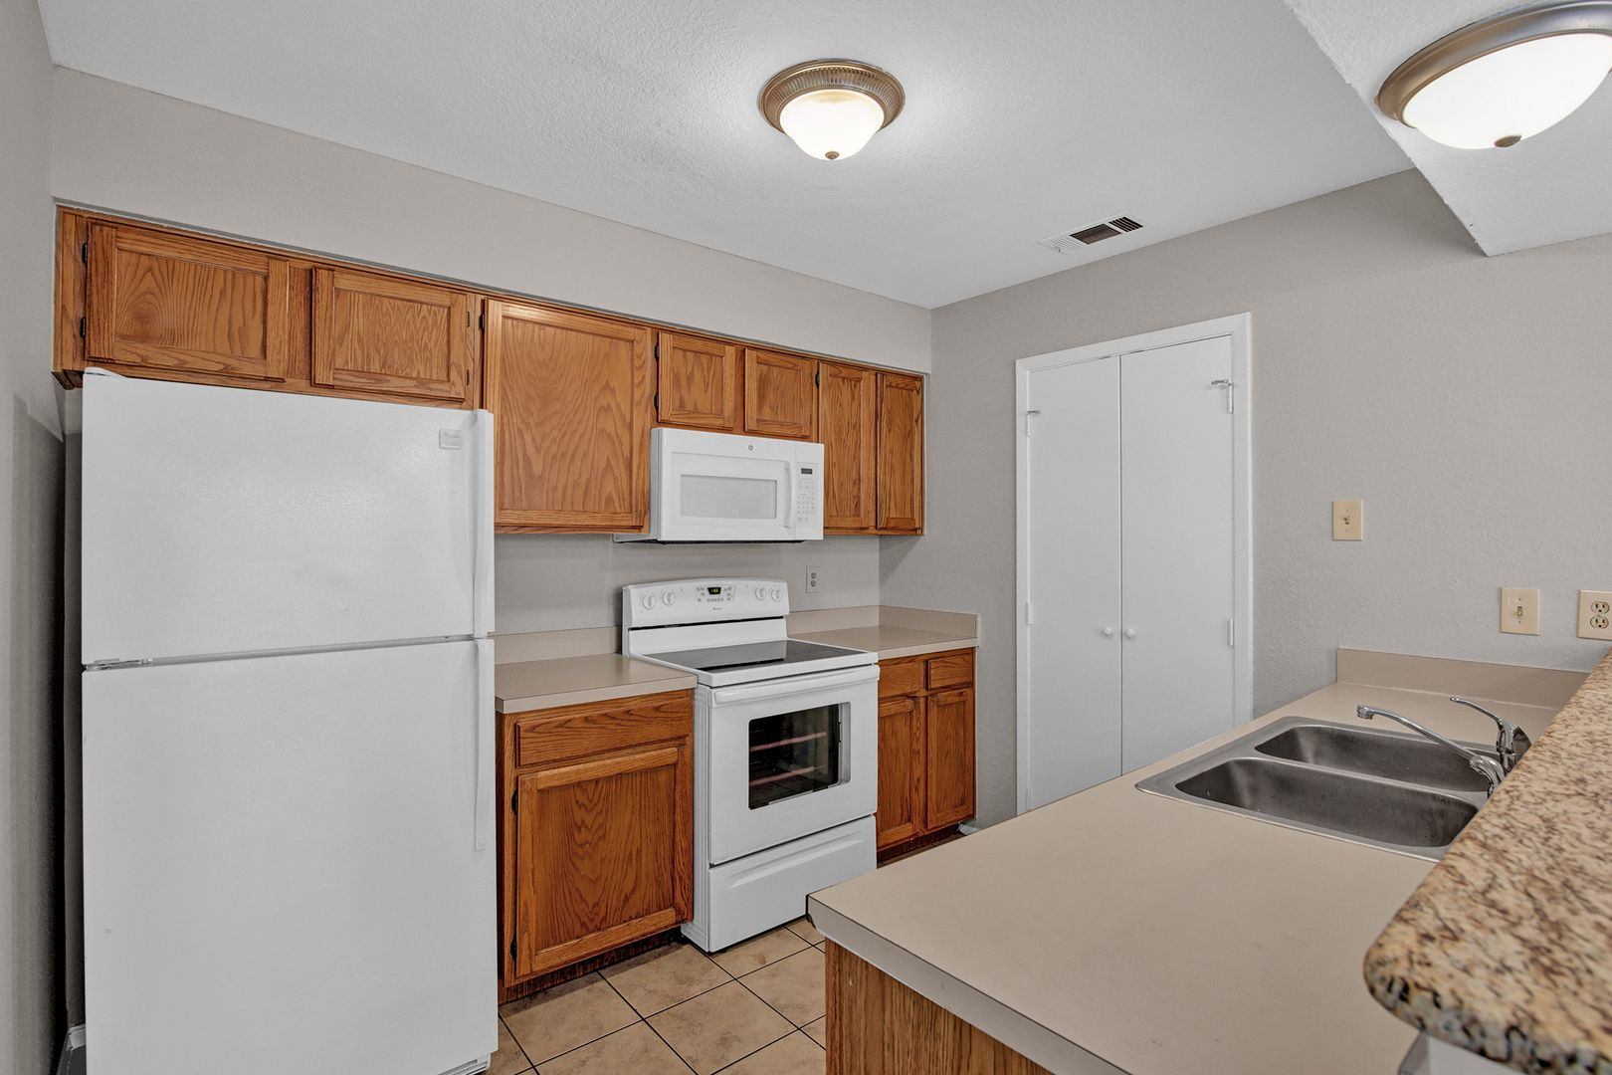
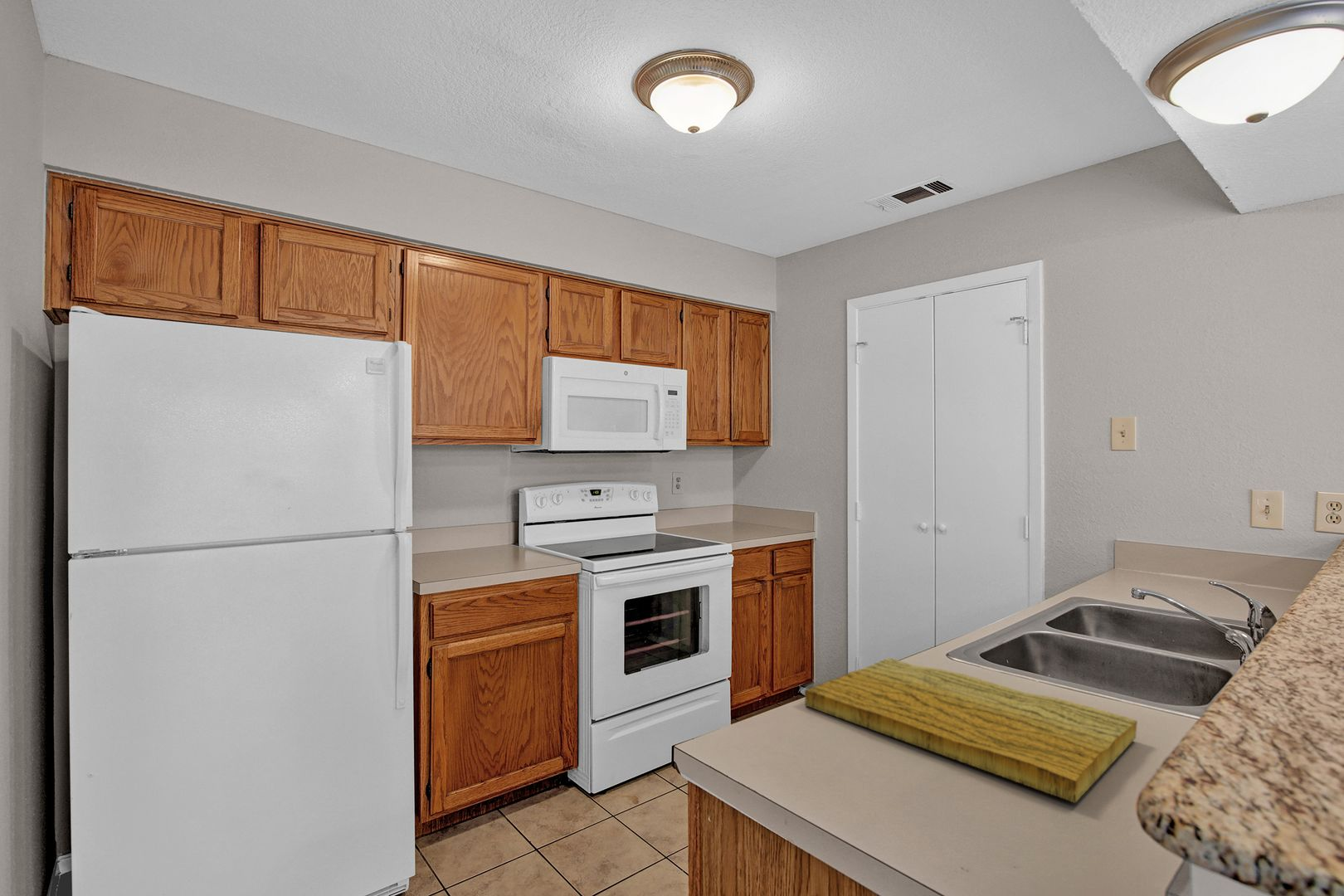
+ cutting board [804,657,1138,804]
